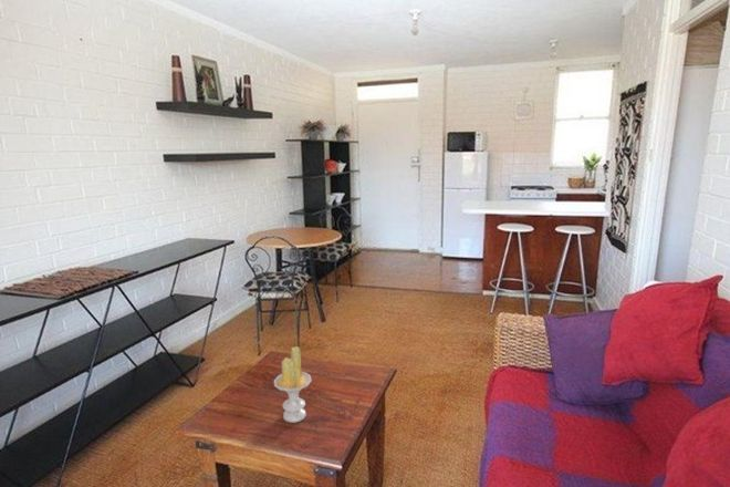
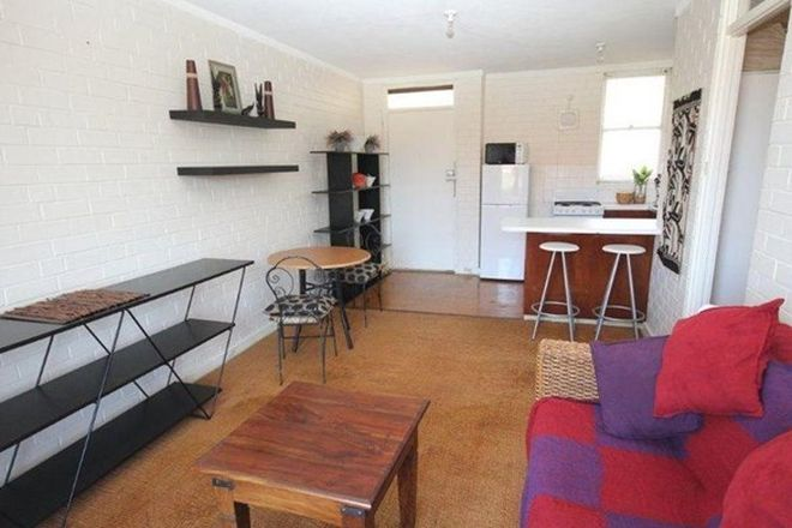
- candle [273,345,313,424]
